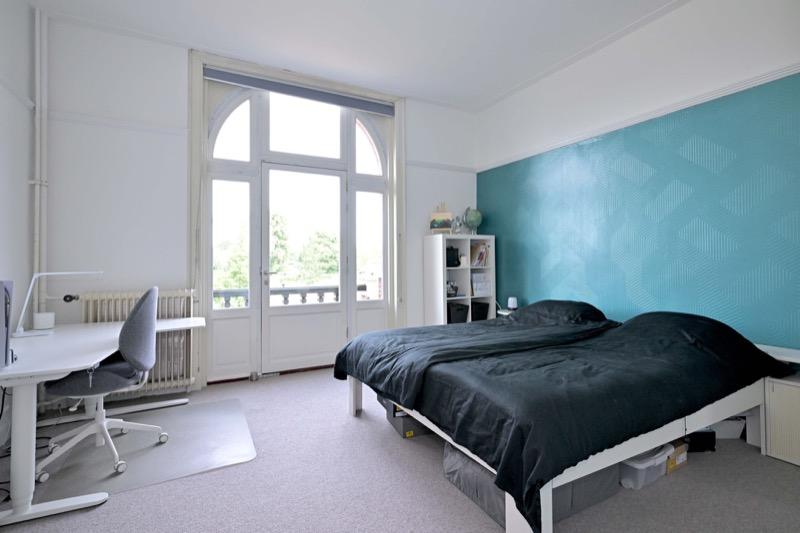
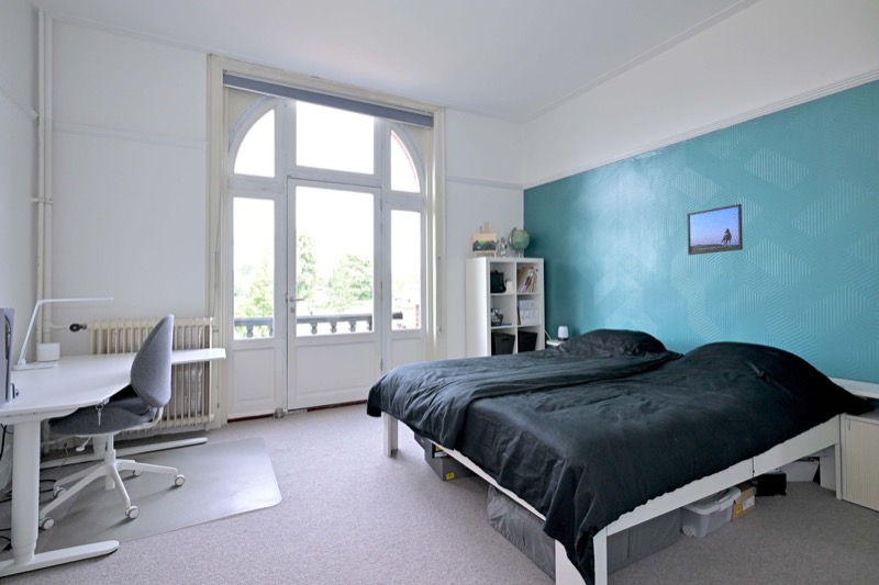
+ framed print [686,203,744,256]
